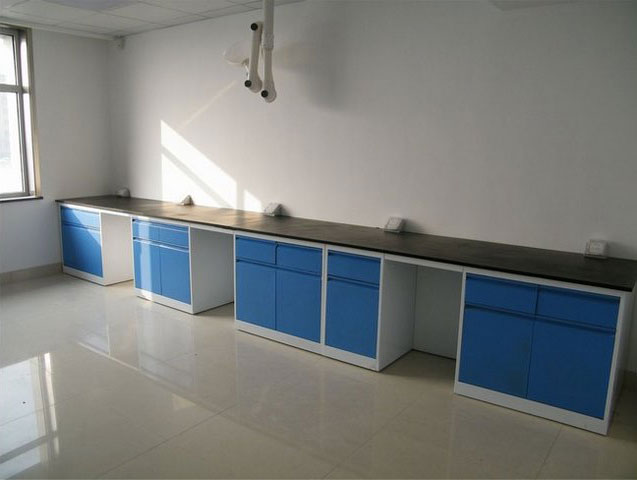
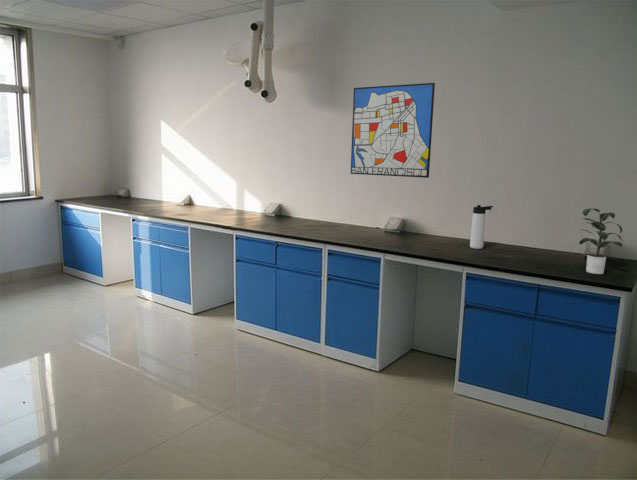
+ thermos bottle [469,204,494,250]
+ wall art [350,82,436,179]
+ potted plant [578,207,624,275]
